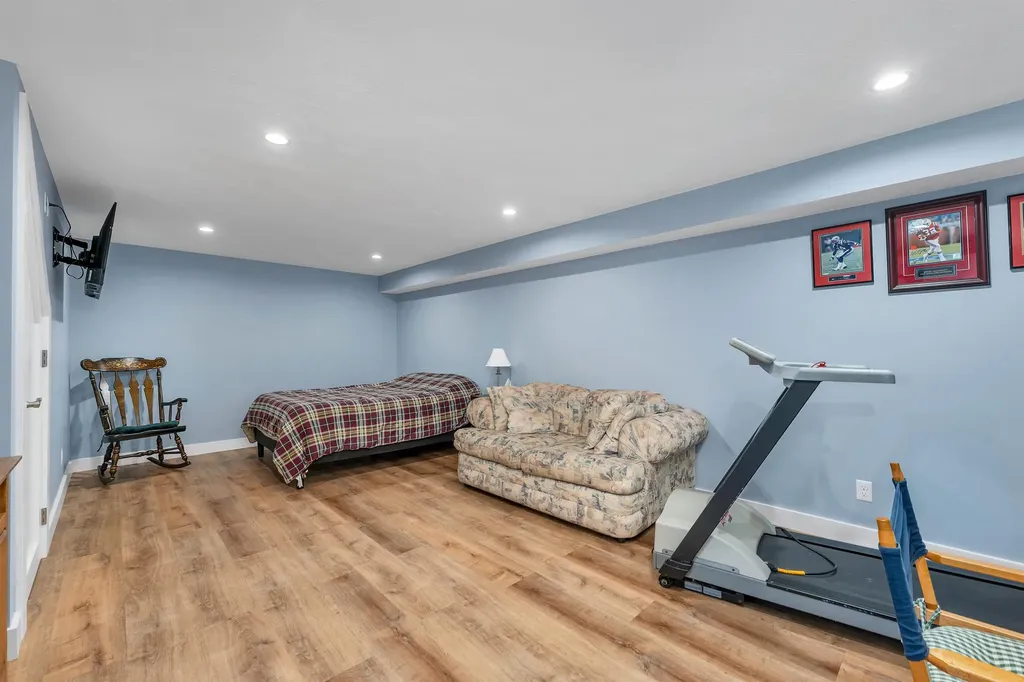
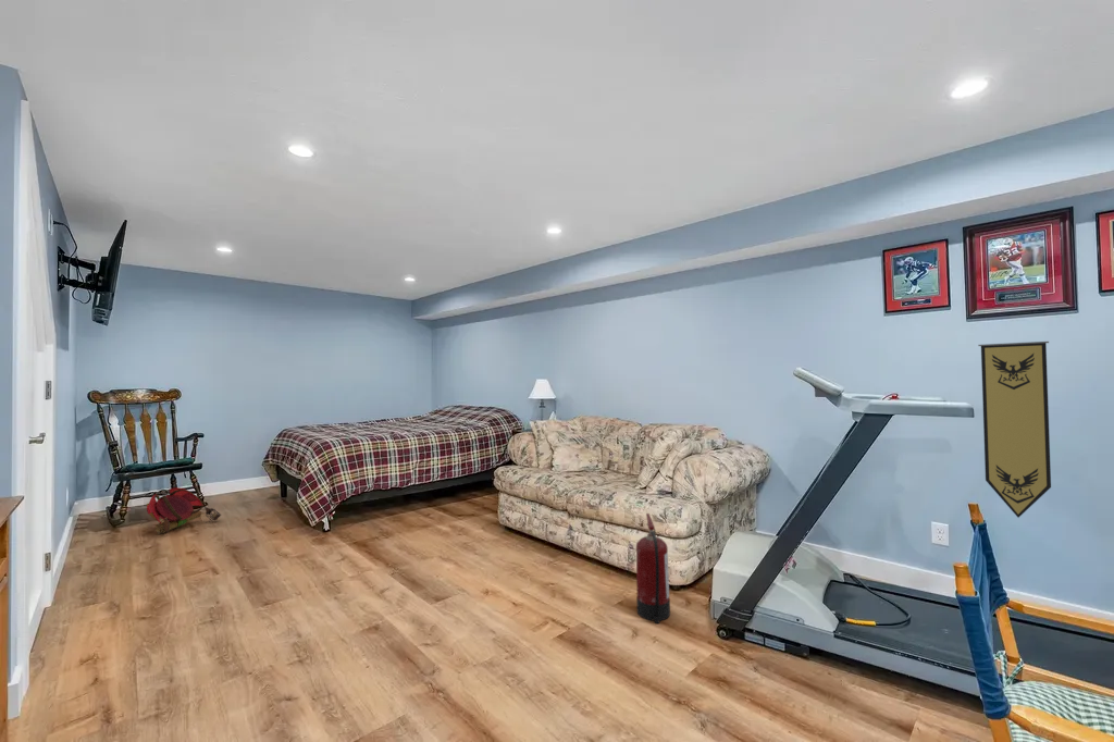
+ backpack [146,486,222,535]
+ pennant [977,341,1052,519]
+ fire extinguisher [635,512,671,624]
